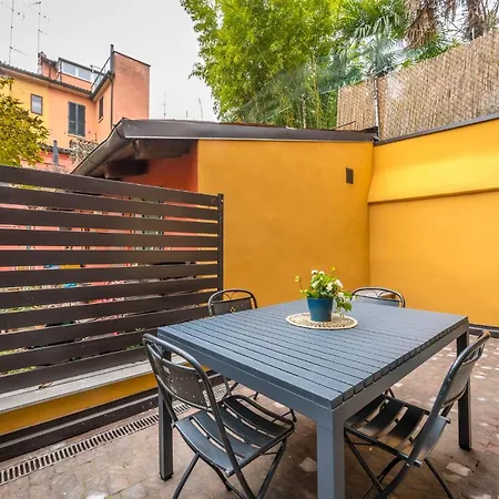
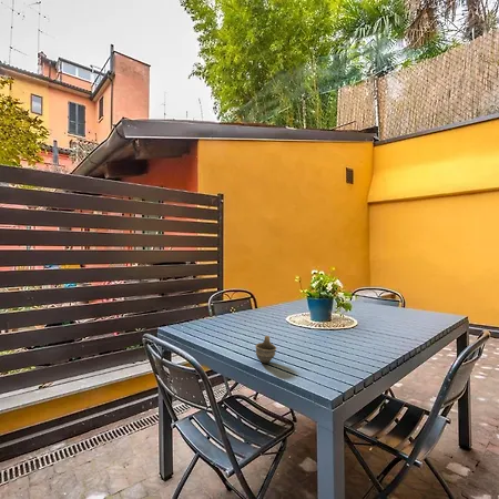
+ cup [255,335,277,365]
